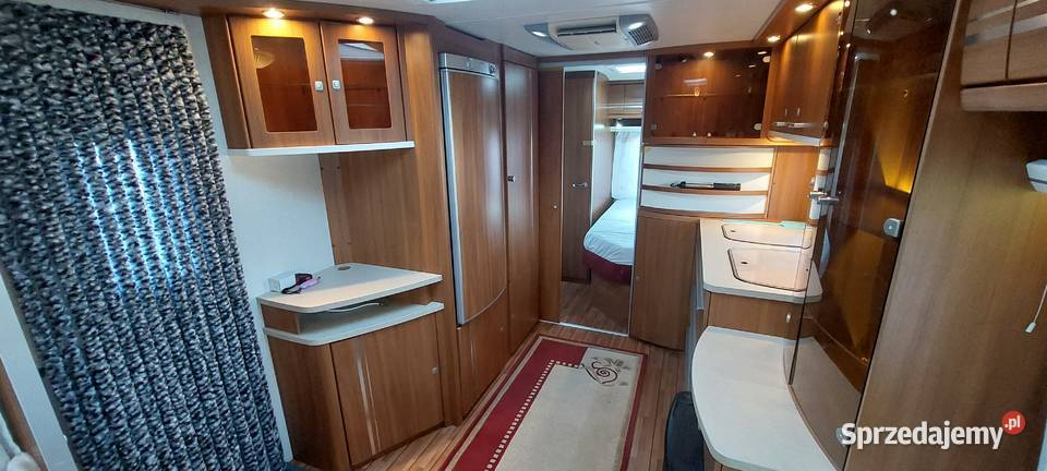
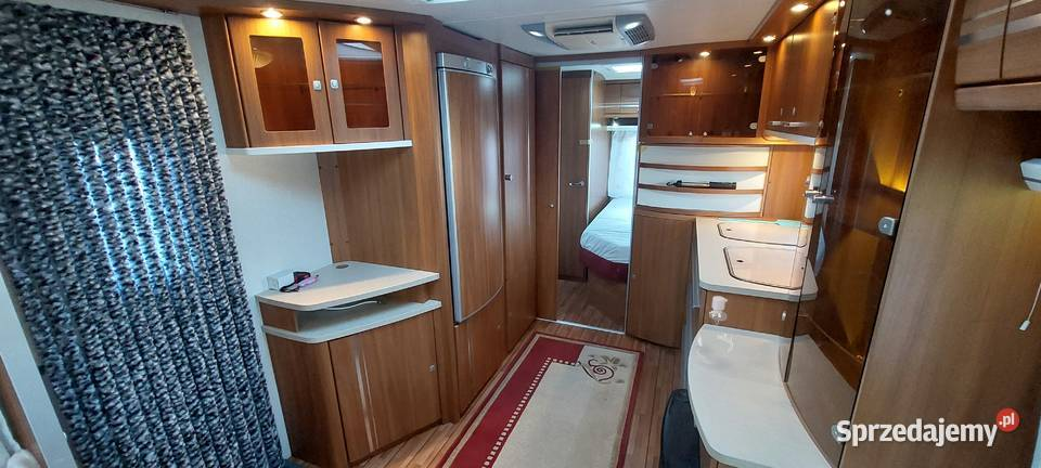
+ soap dispenser [696,295,734,364]
